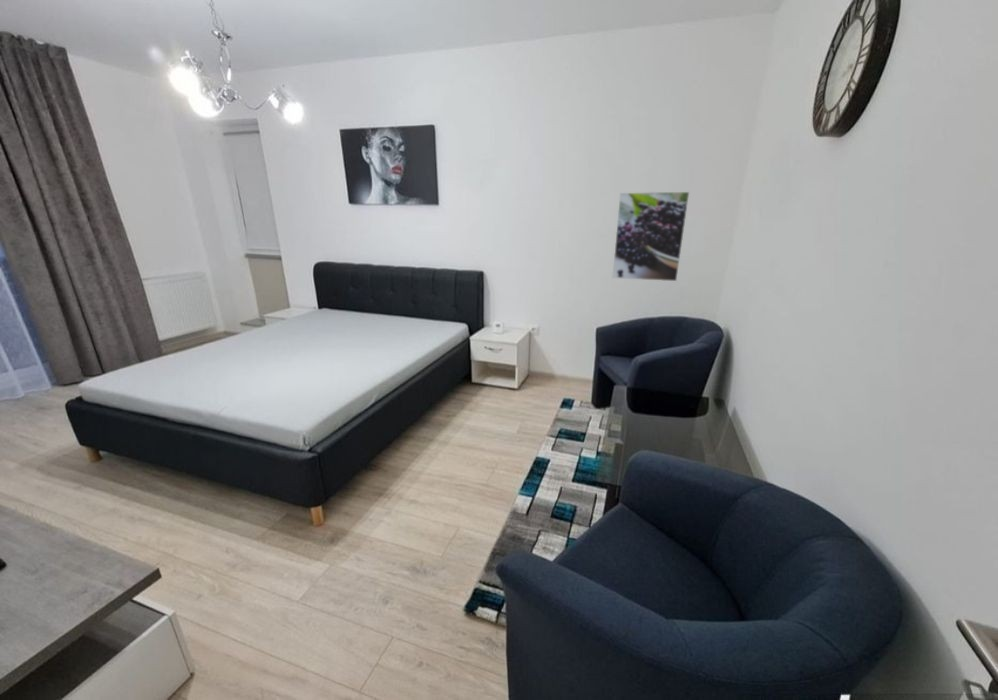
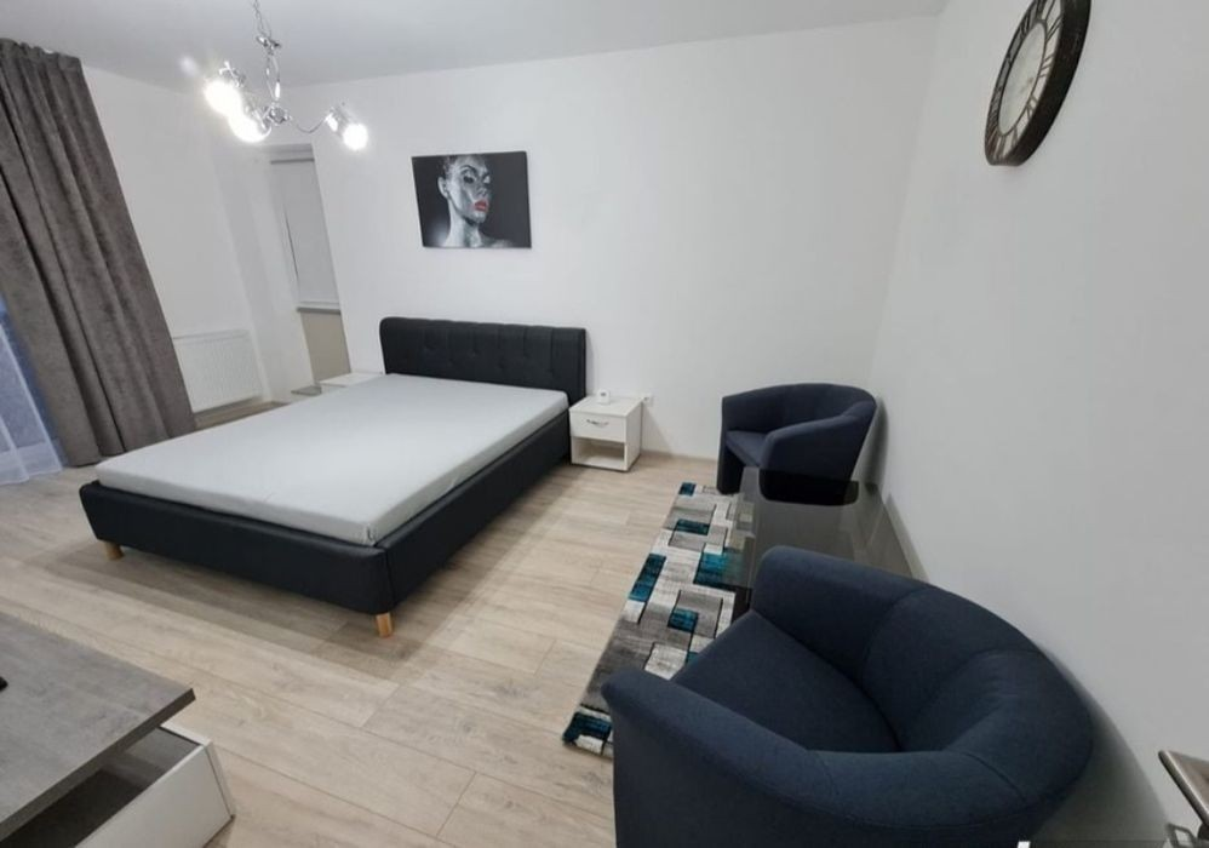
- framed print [611,191,690,282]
